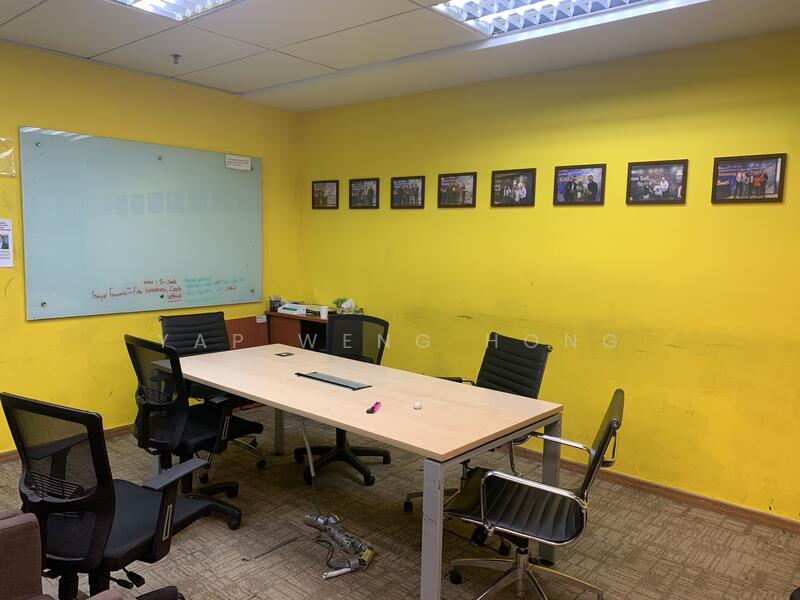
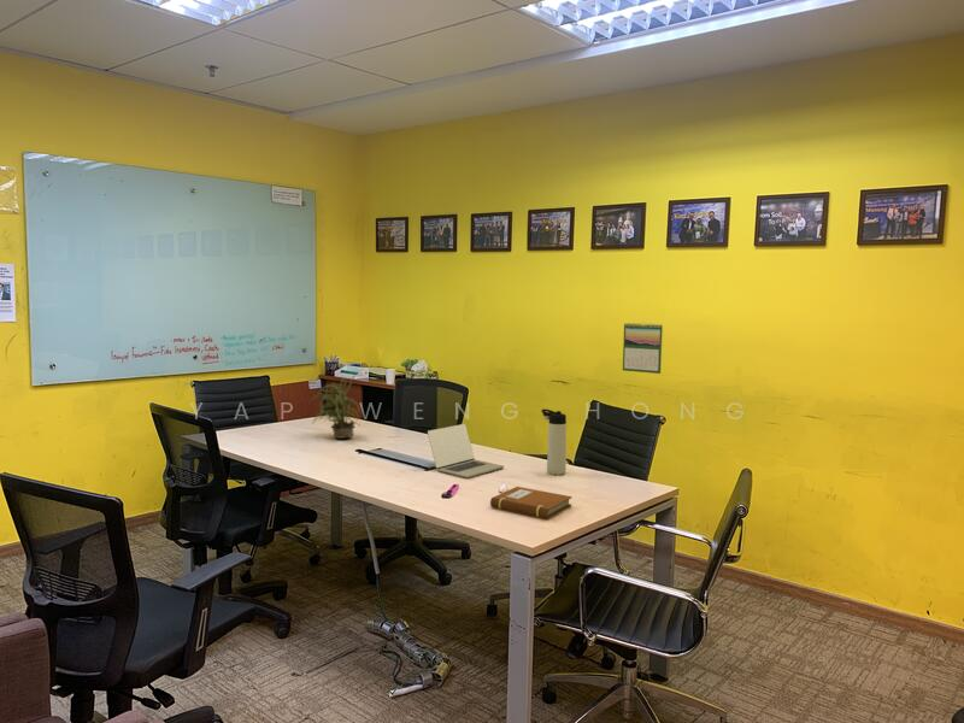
+ laptop [427,423,505,480]
+ potted plant [308,372,365,440]
+ thermos bottle [540,408,568,476]
+ notebook [489,486,574,519]
+ calendar [622,322,664,375]
